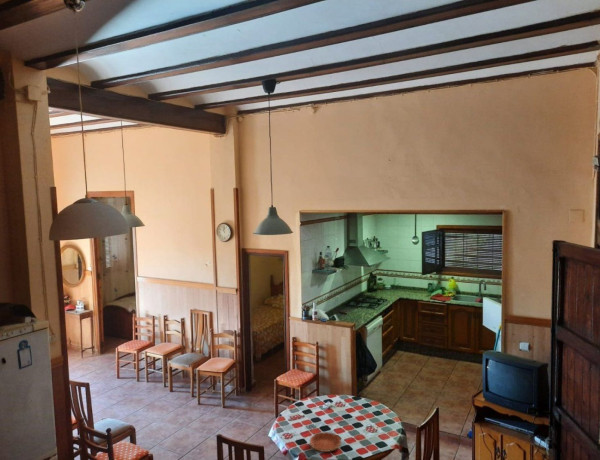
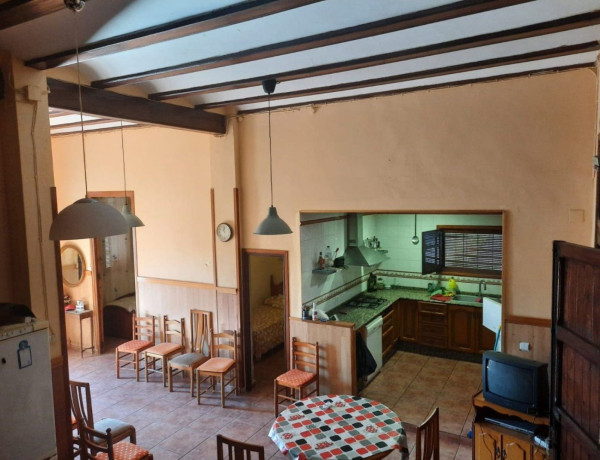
- saucer [309,431,342,453]
